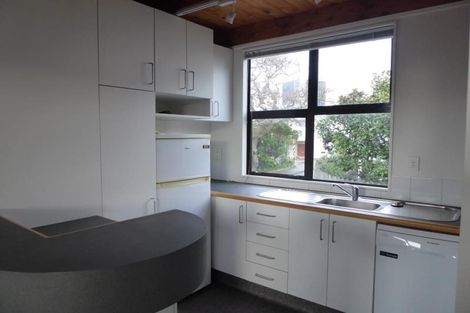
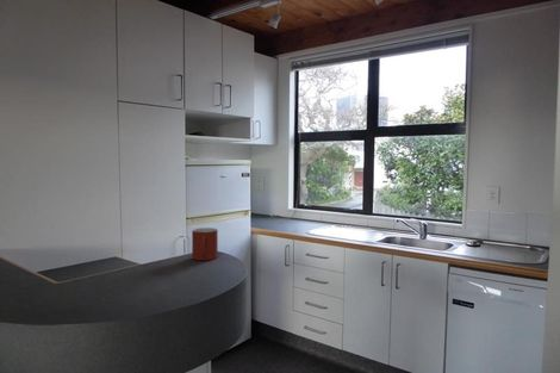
+ mug [191,226,219,261]
